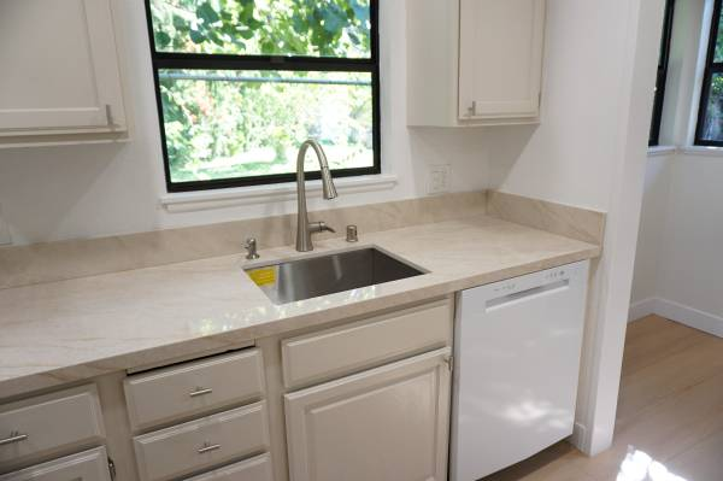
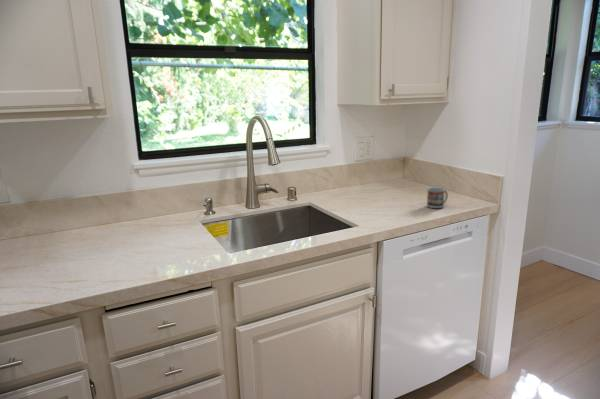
+ cup [426,186,449,209]
